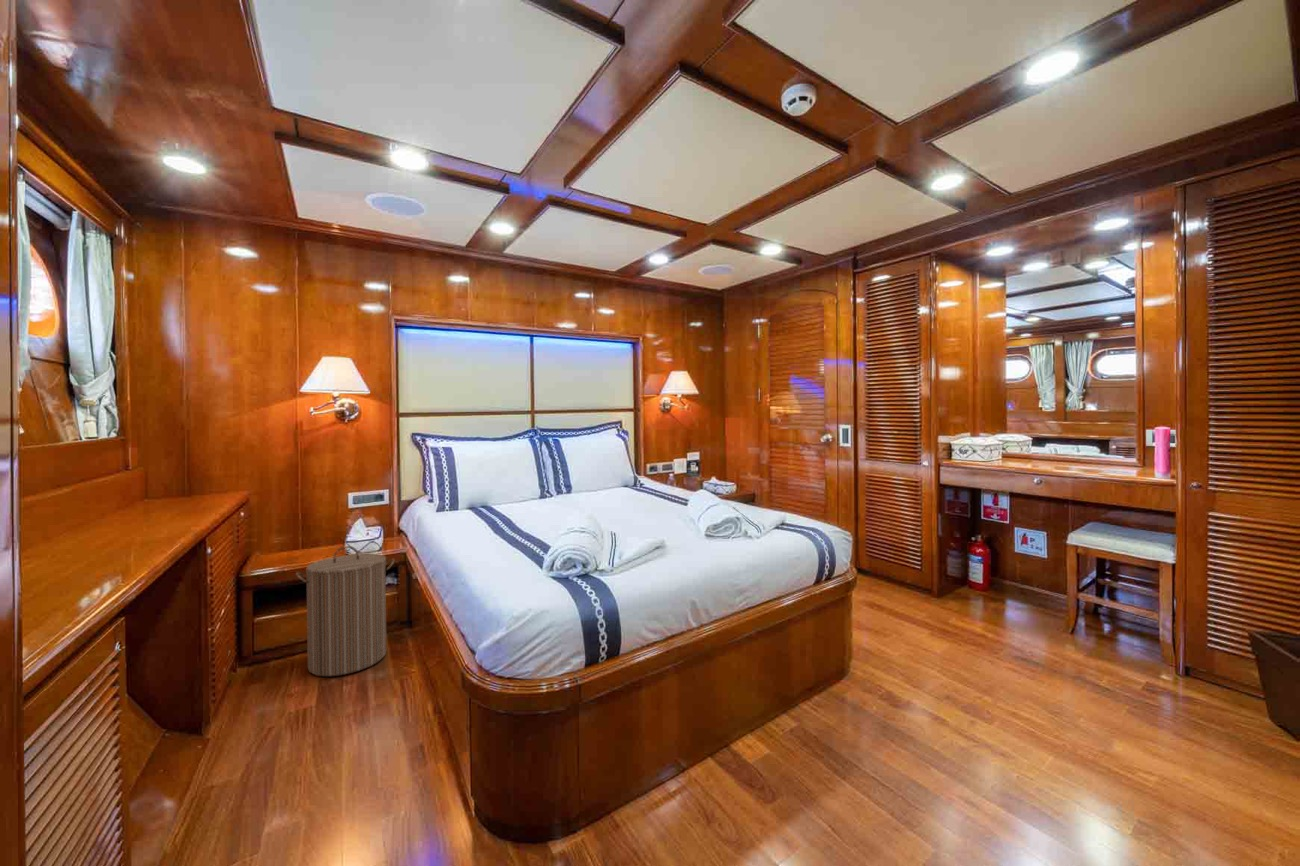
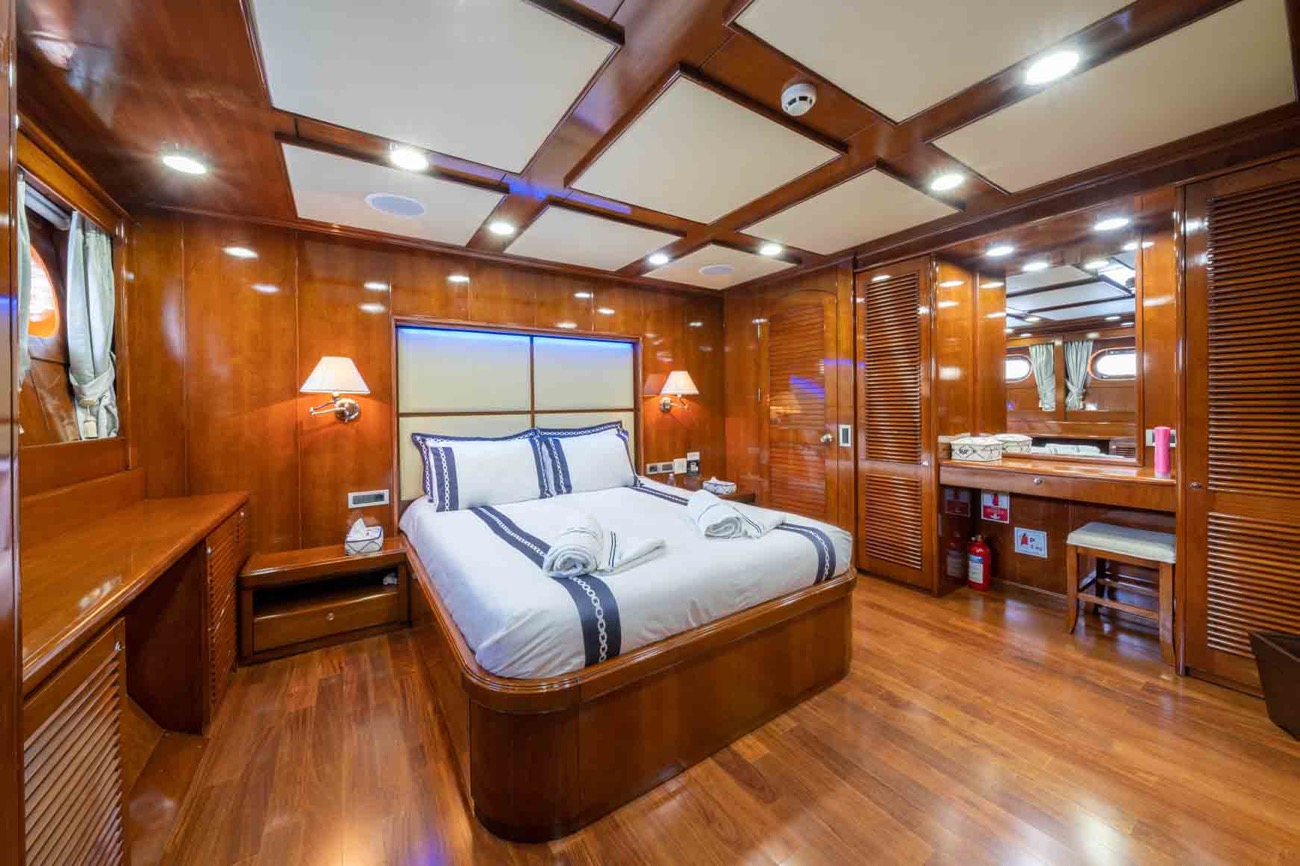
- laundry hamper [295,545,396,677]
